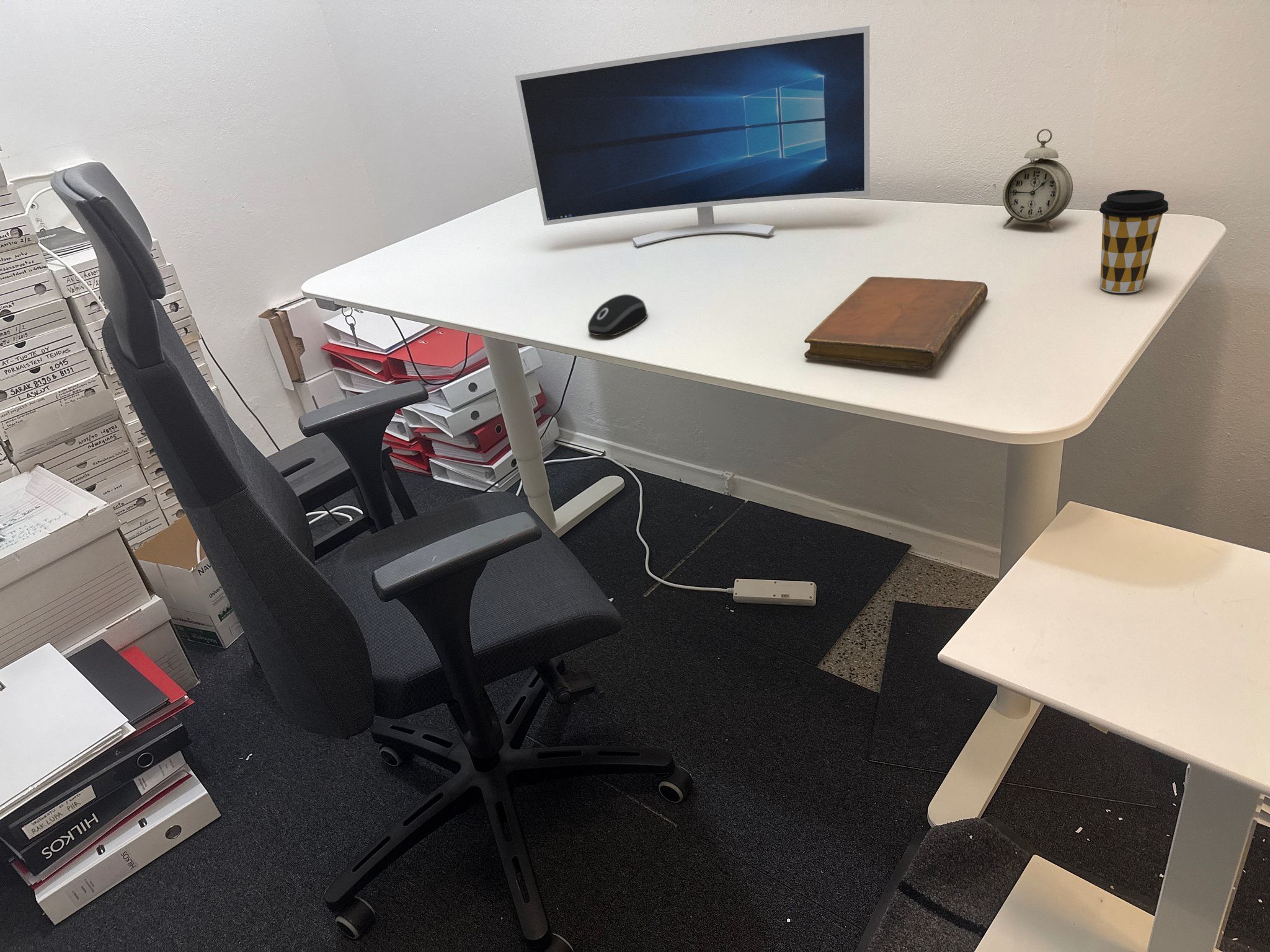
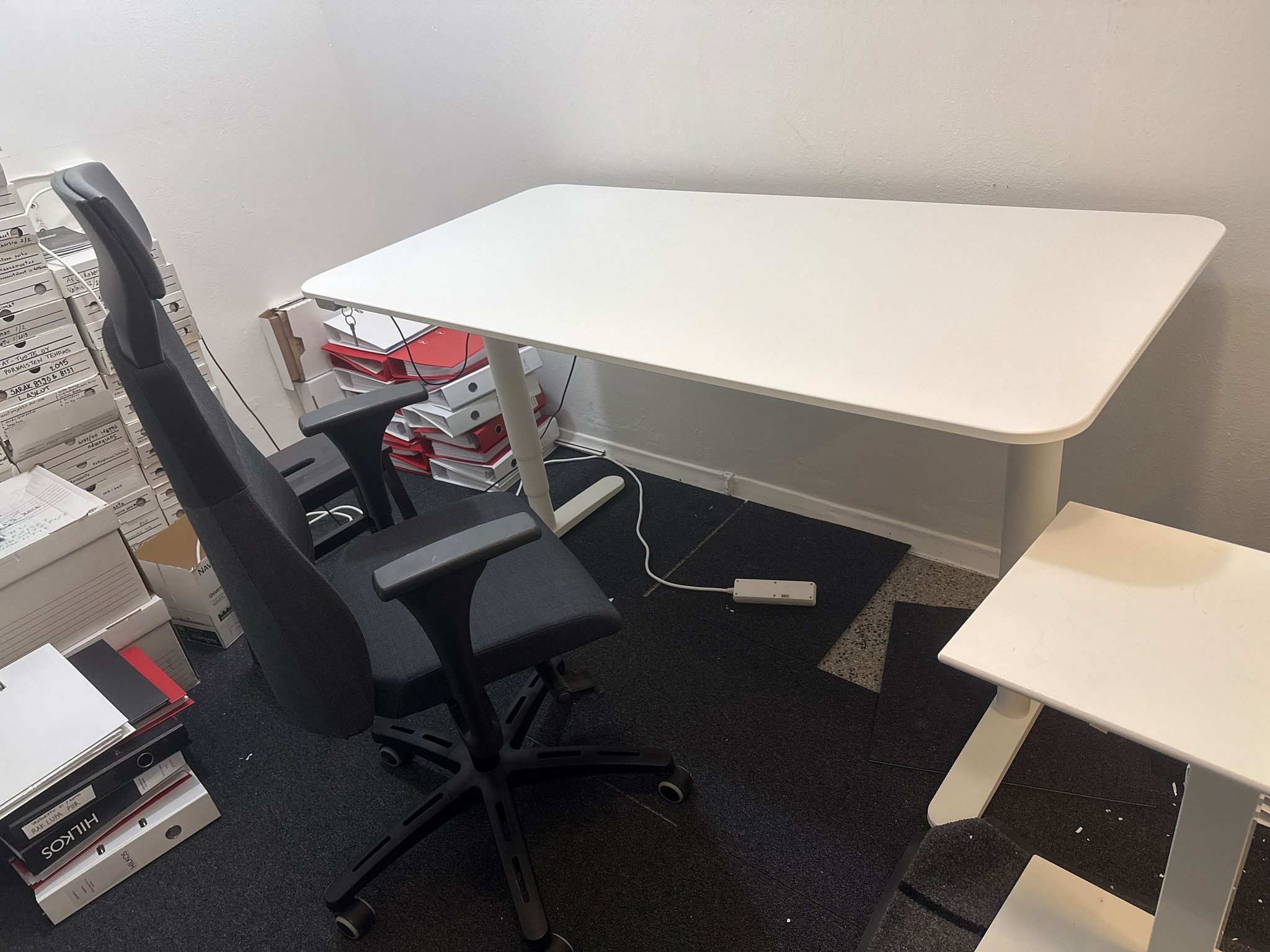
- notebook [804,276,988,371]
- monitor [515,25,870,247]
- coffee cup [1099,189,1169,294]
- alarm clock [1002,128,1073,231]
- computer mouse [587,294,648,337]
